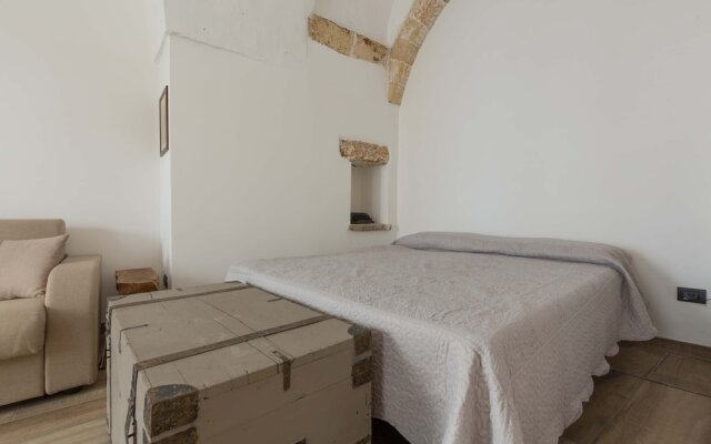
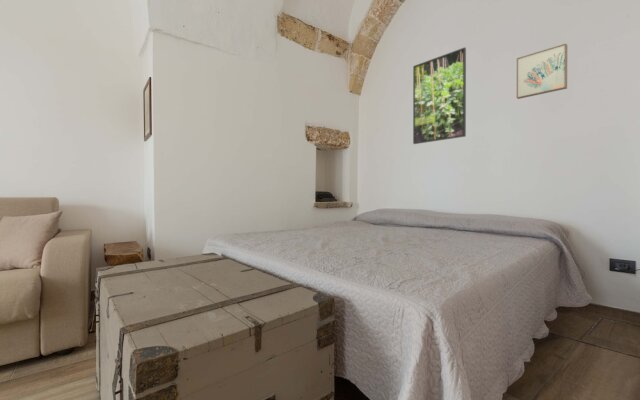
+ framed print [412,46,467,145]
+ wall art [516,43,568,100]
